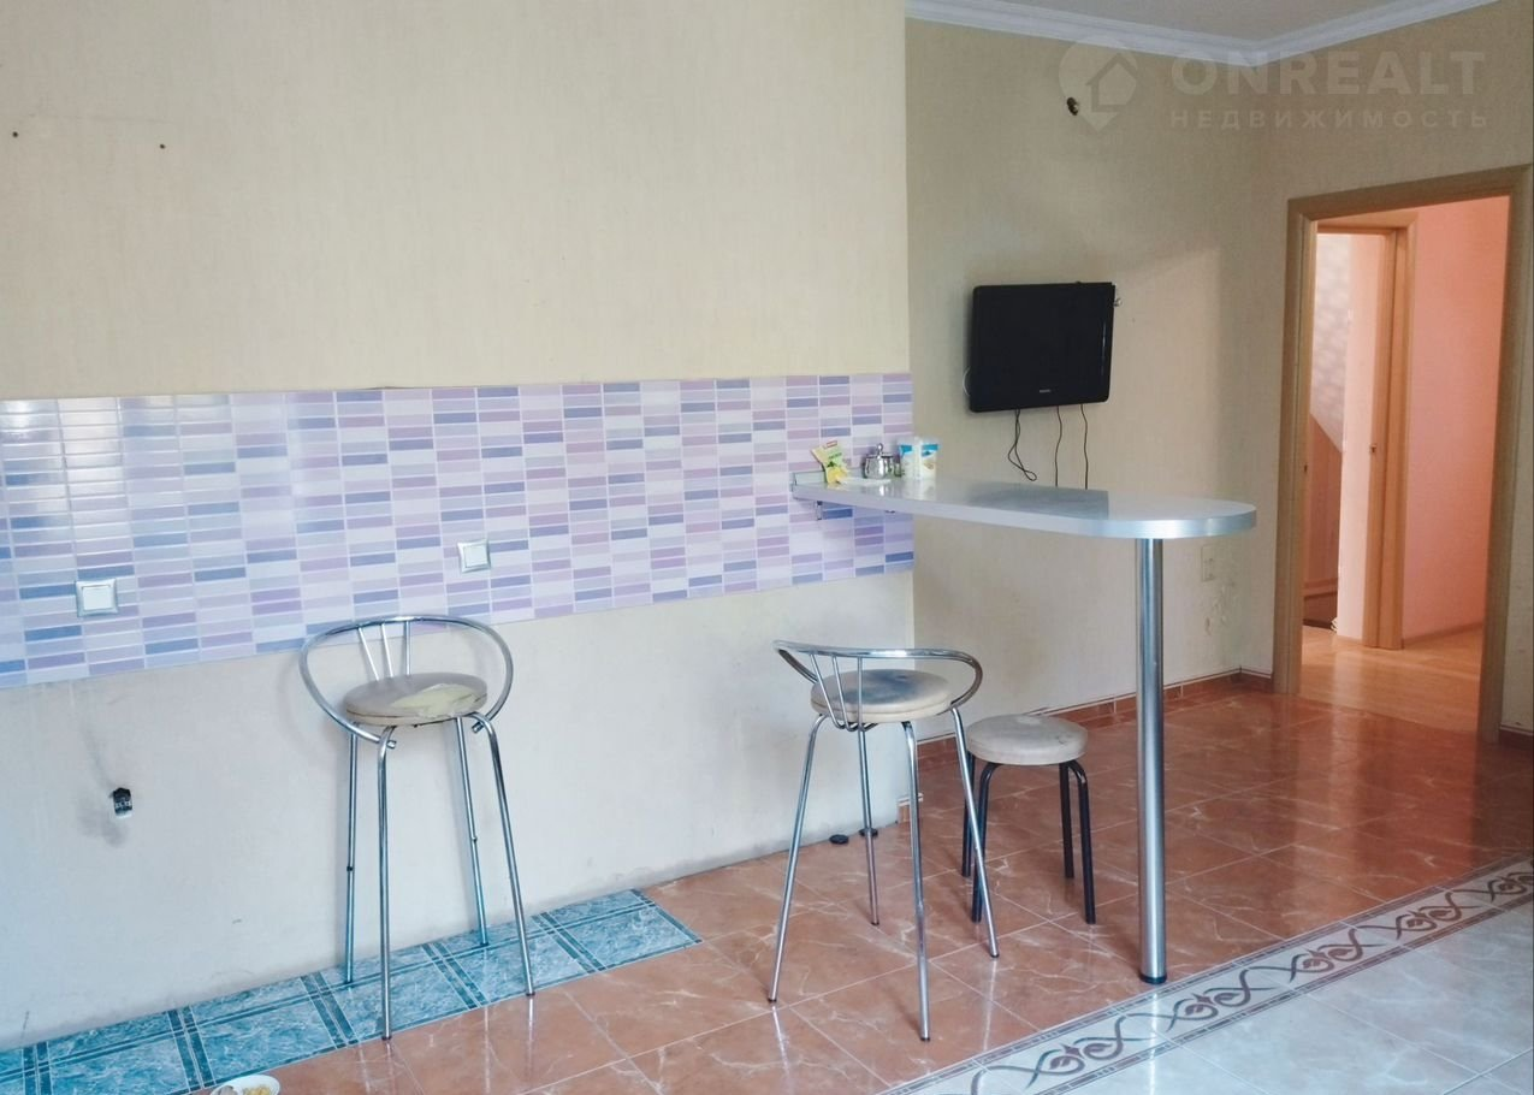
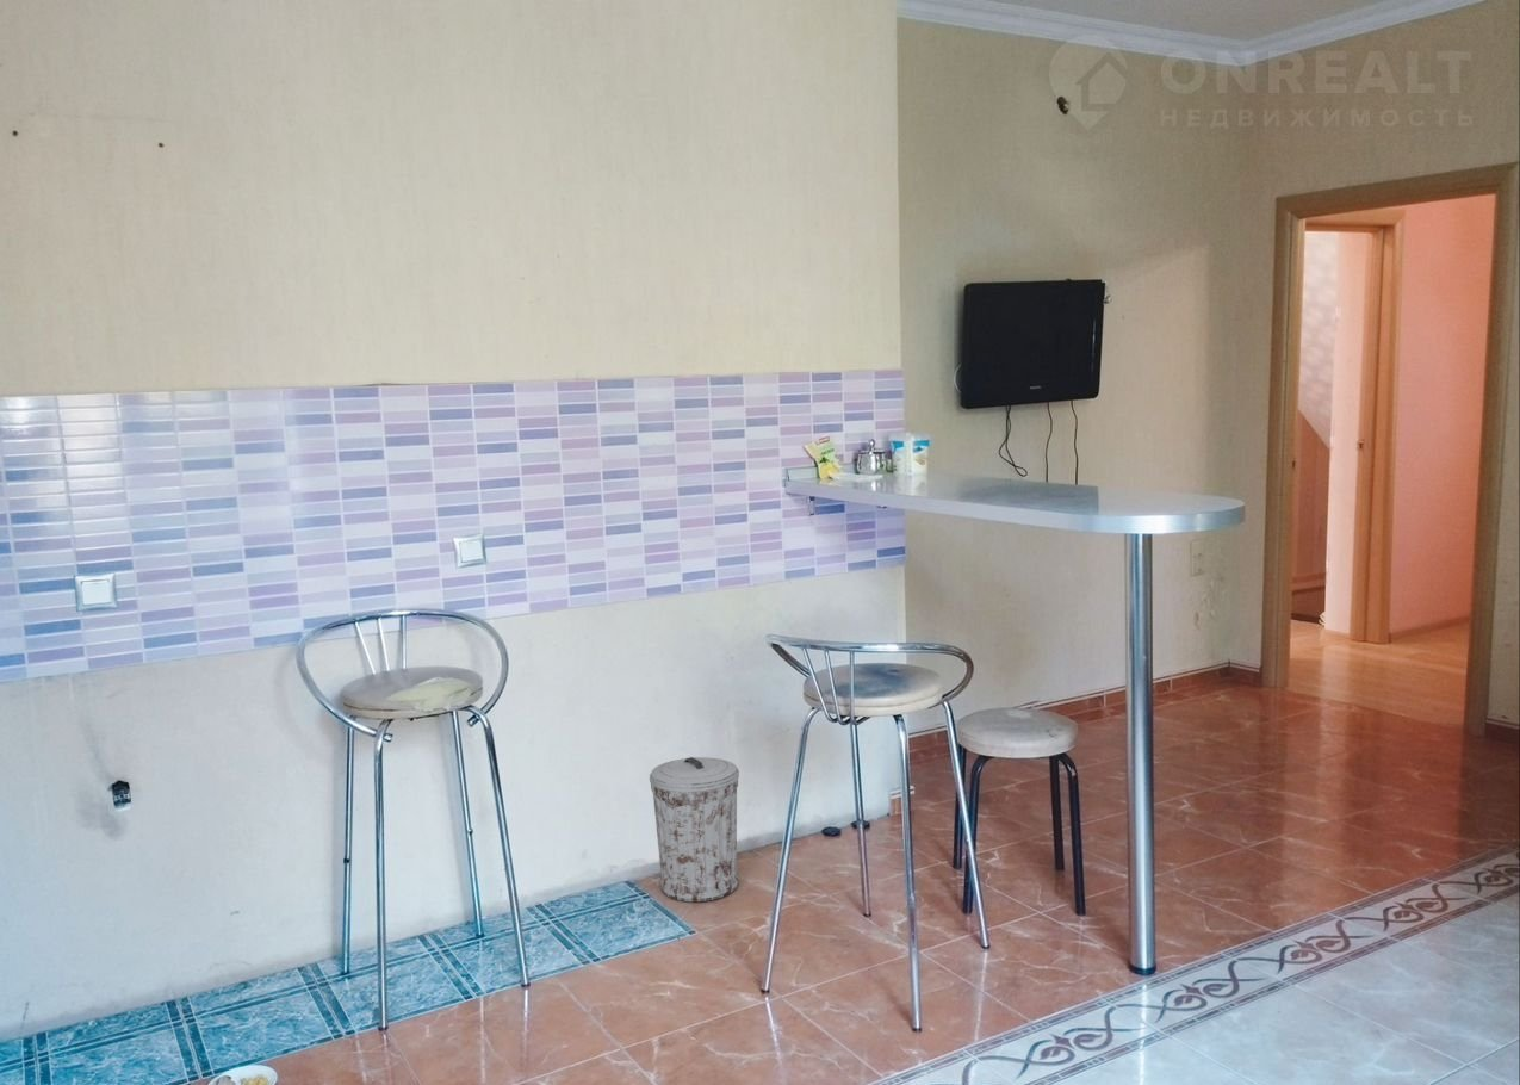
+ trash can [649,756,740,903]
